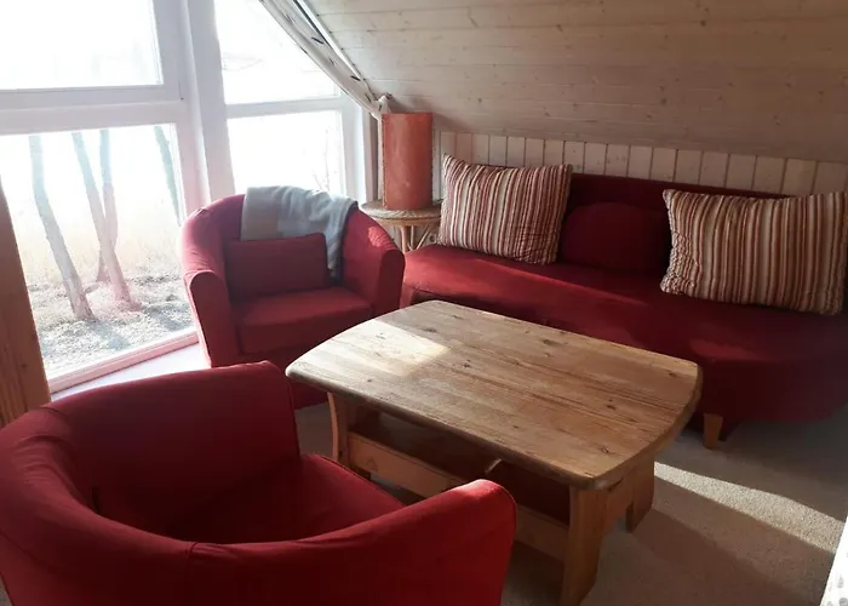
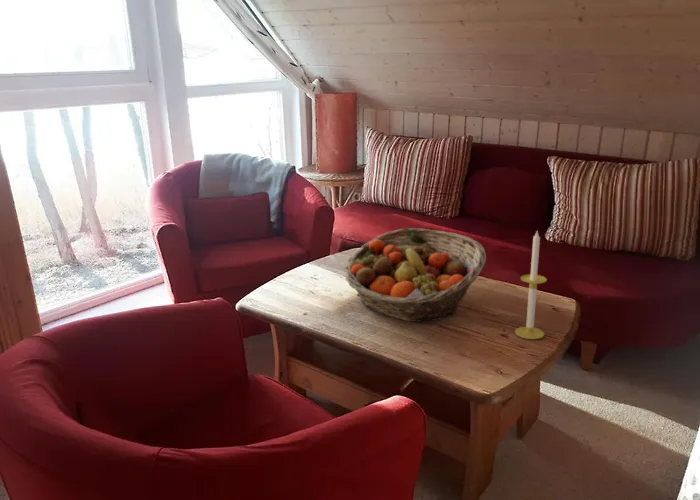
+ candle [514,231,548,340]
+ fruit basket [344,227,487,323]
